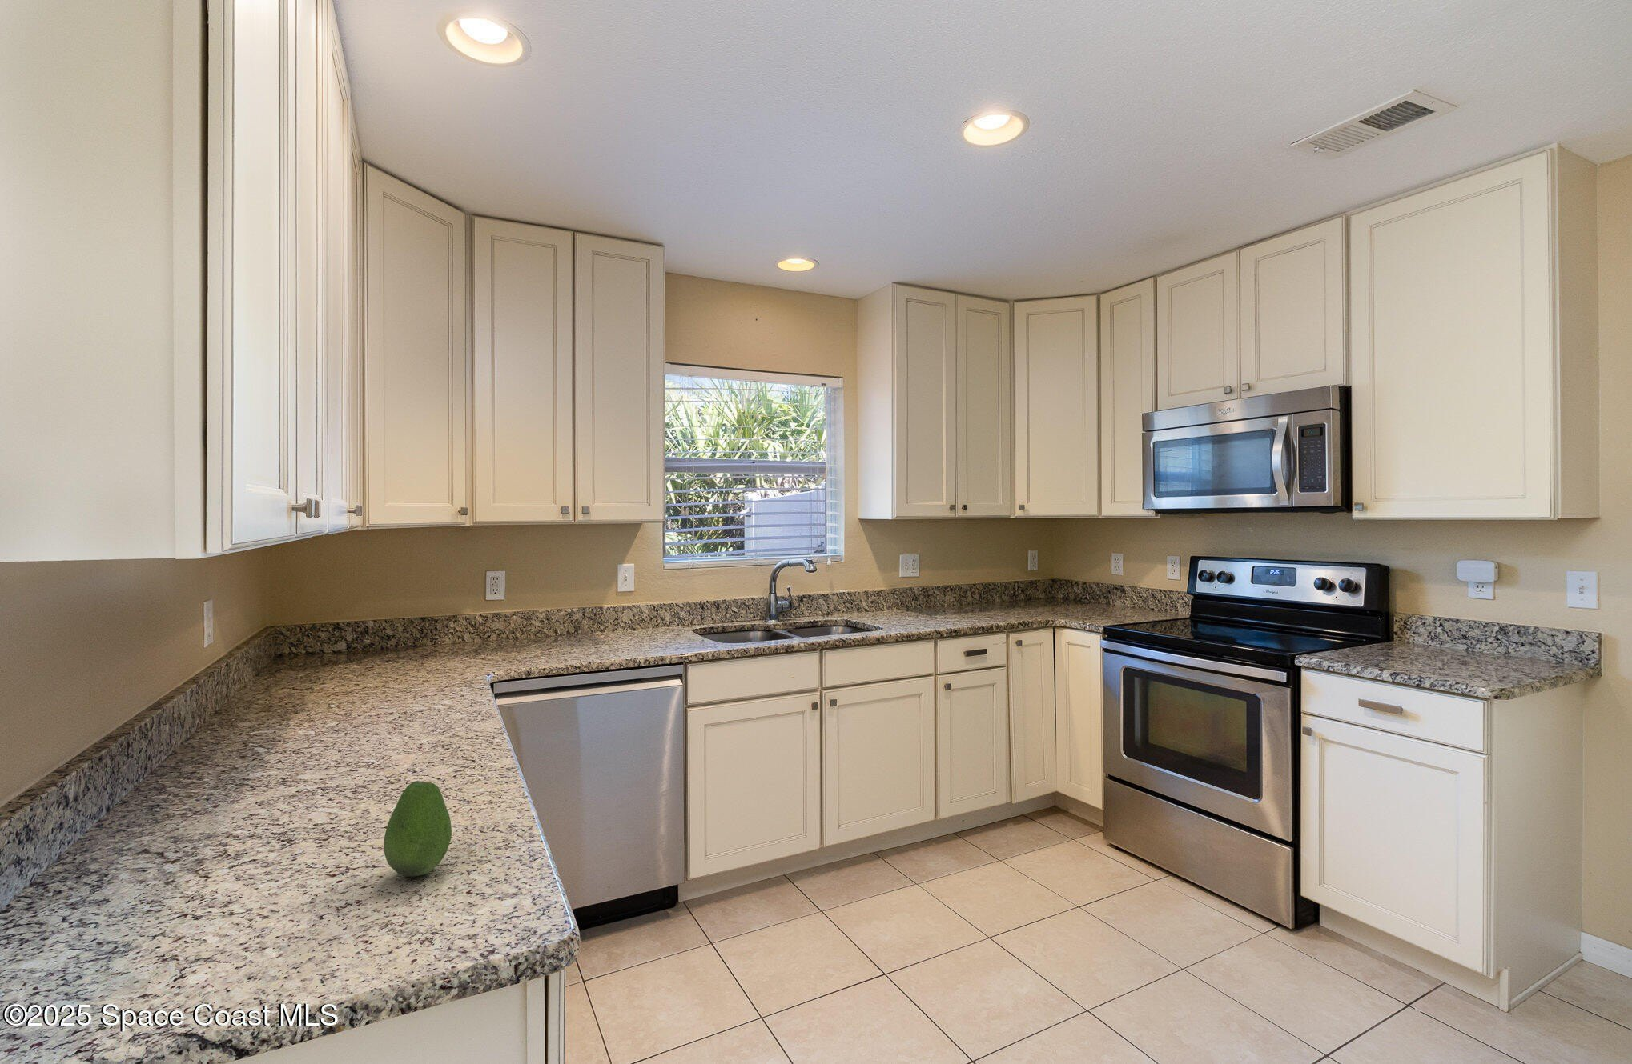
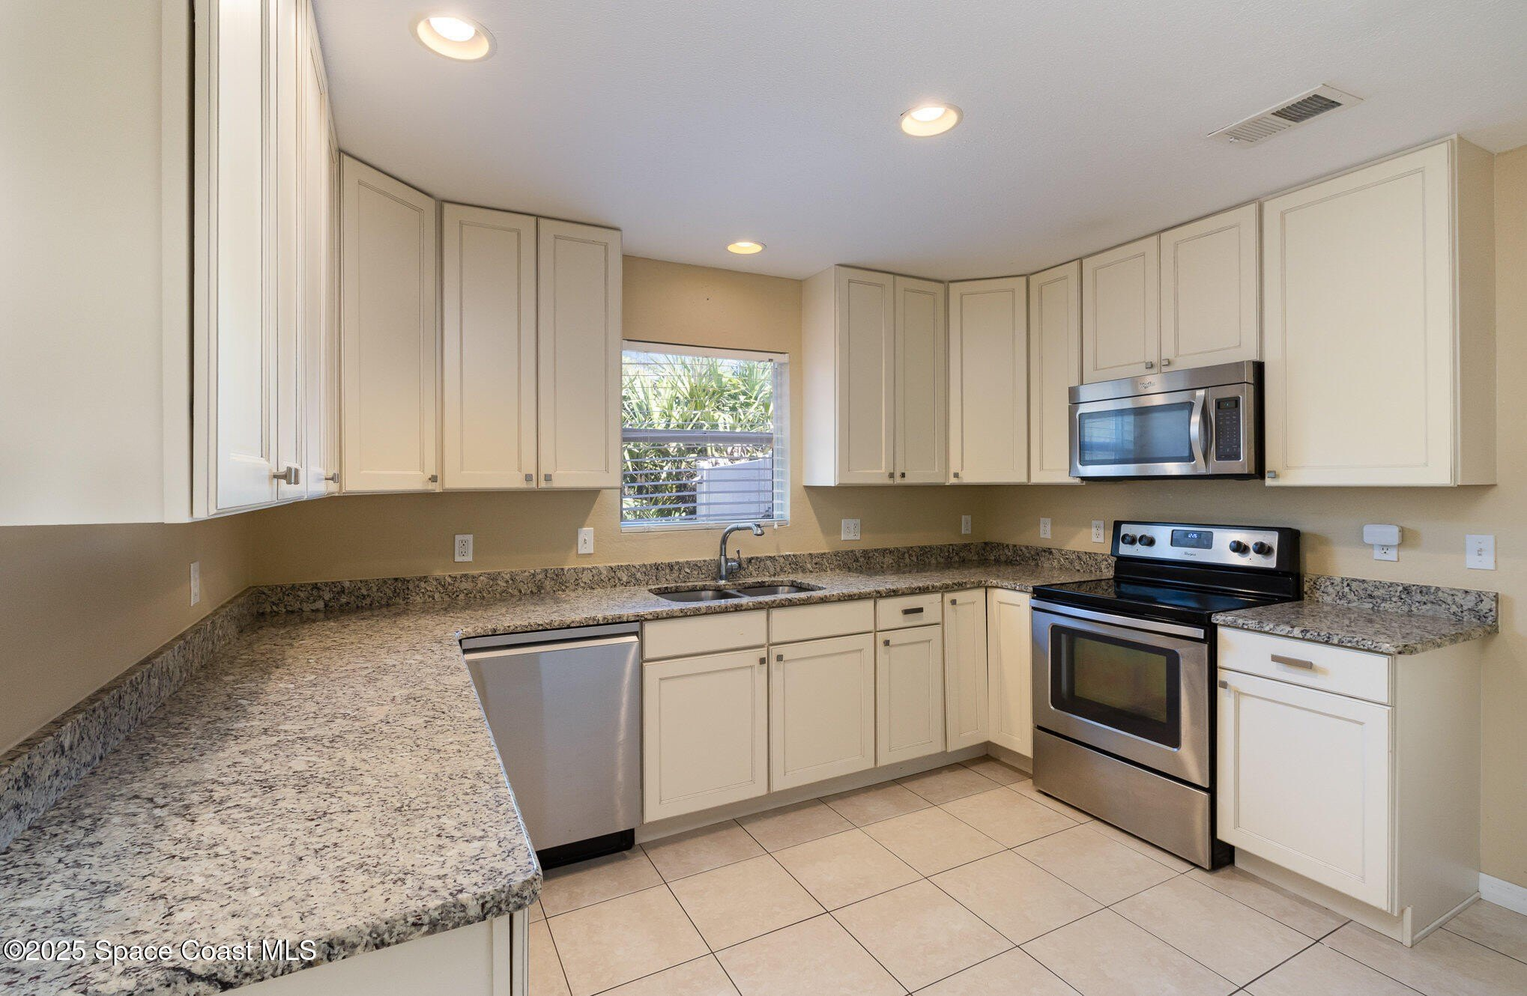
- fruit [383,780,452,877]
